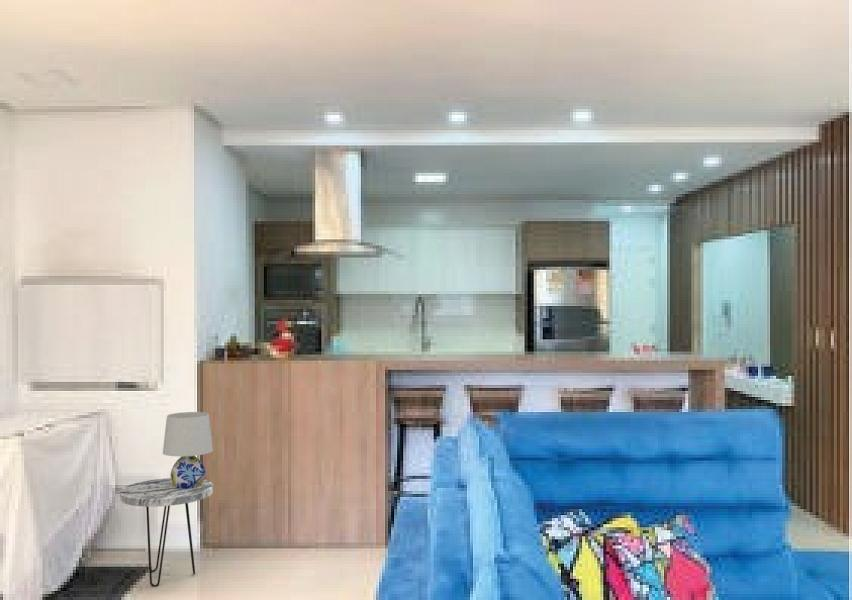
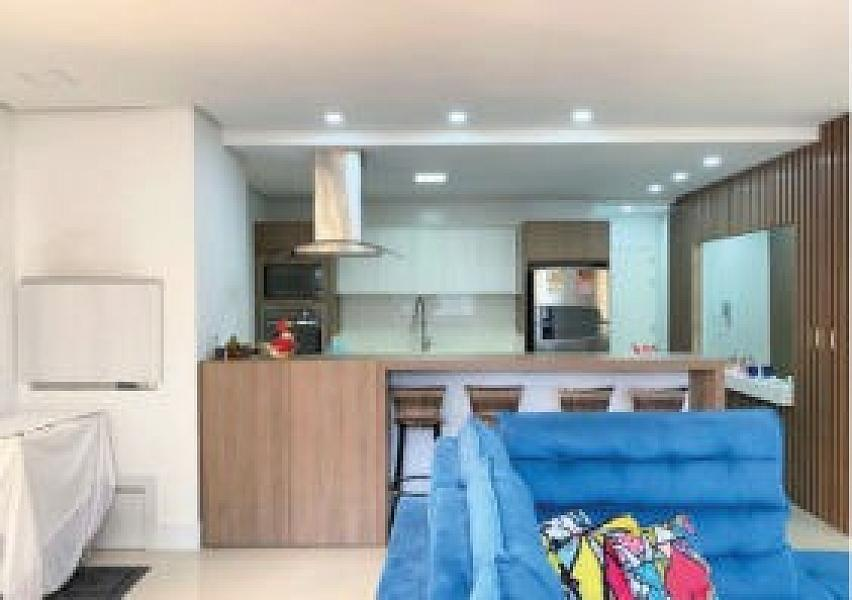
- table lamp [162,411,214,489]
- side table [119,477,214,588]
